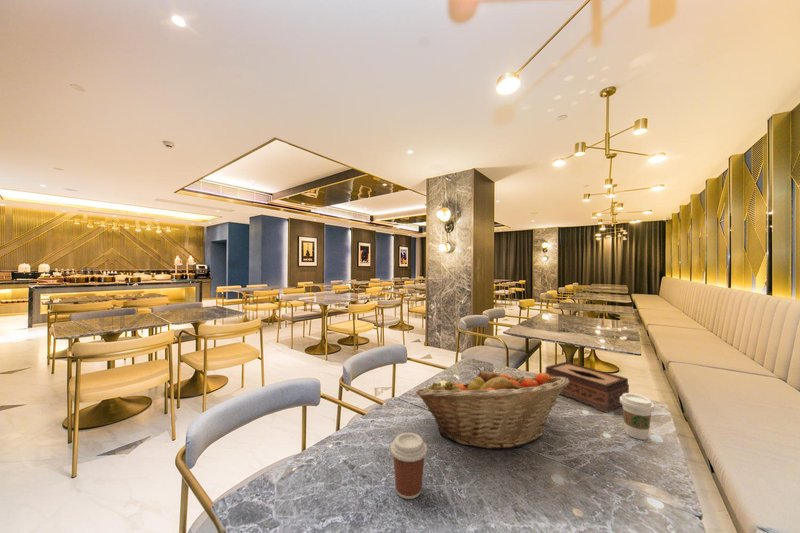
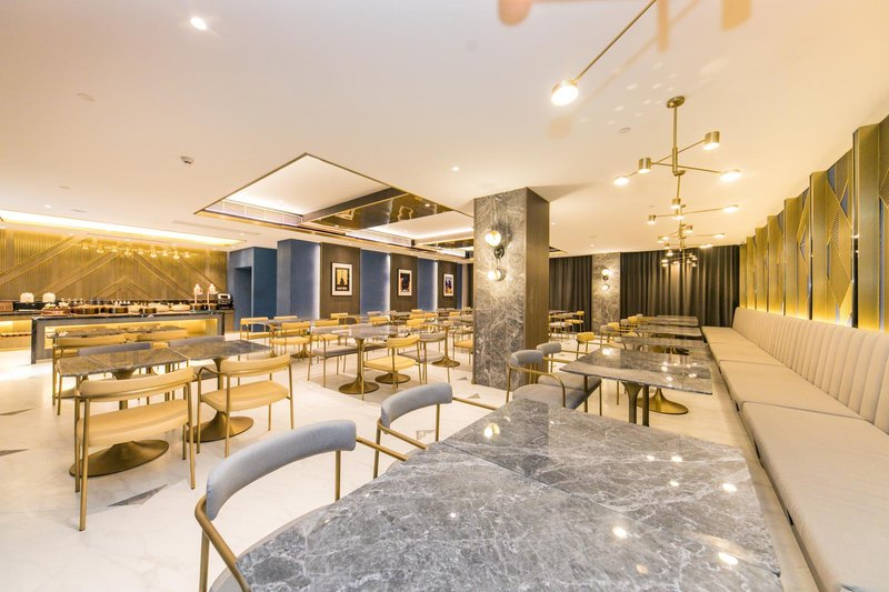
- fruit basket [415,367,569,450]
- coffee cup [620,392,655,441]
- coffee cup [390,432,428,500]
- tissue box [544,361,630,414]
